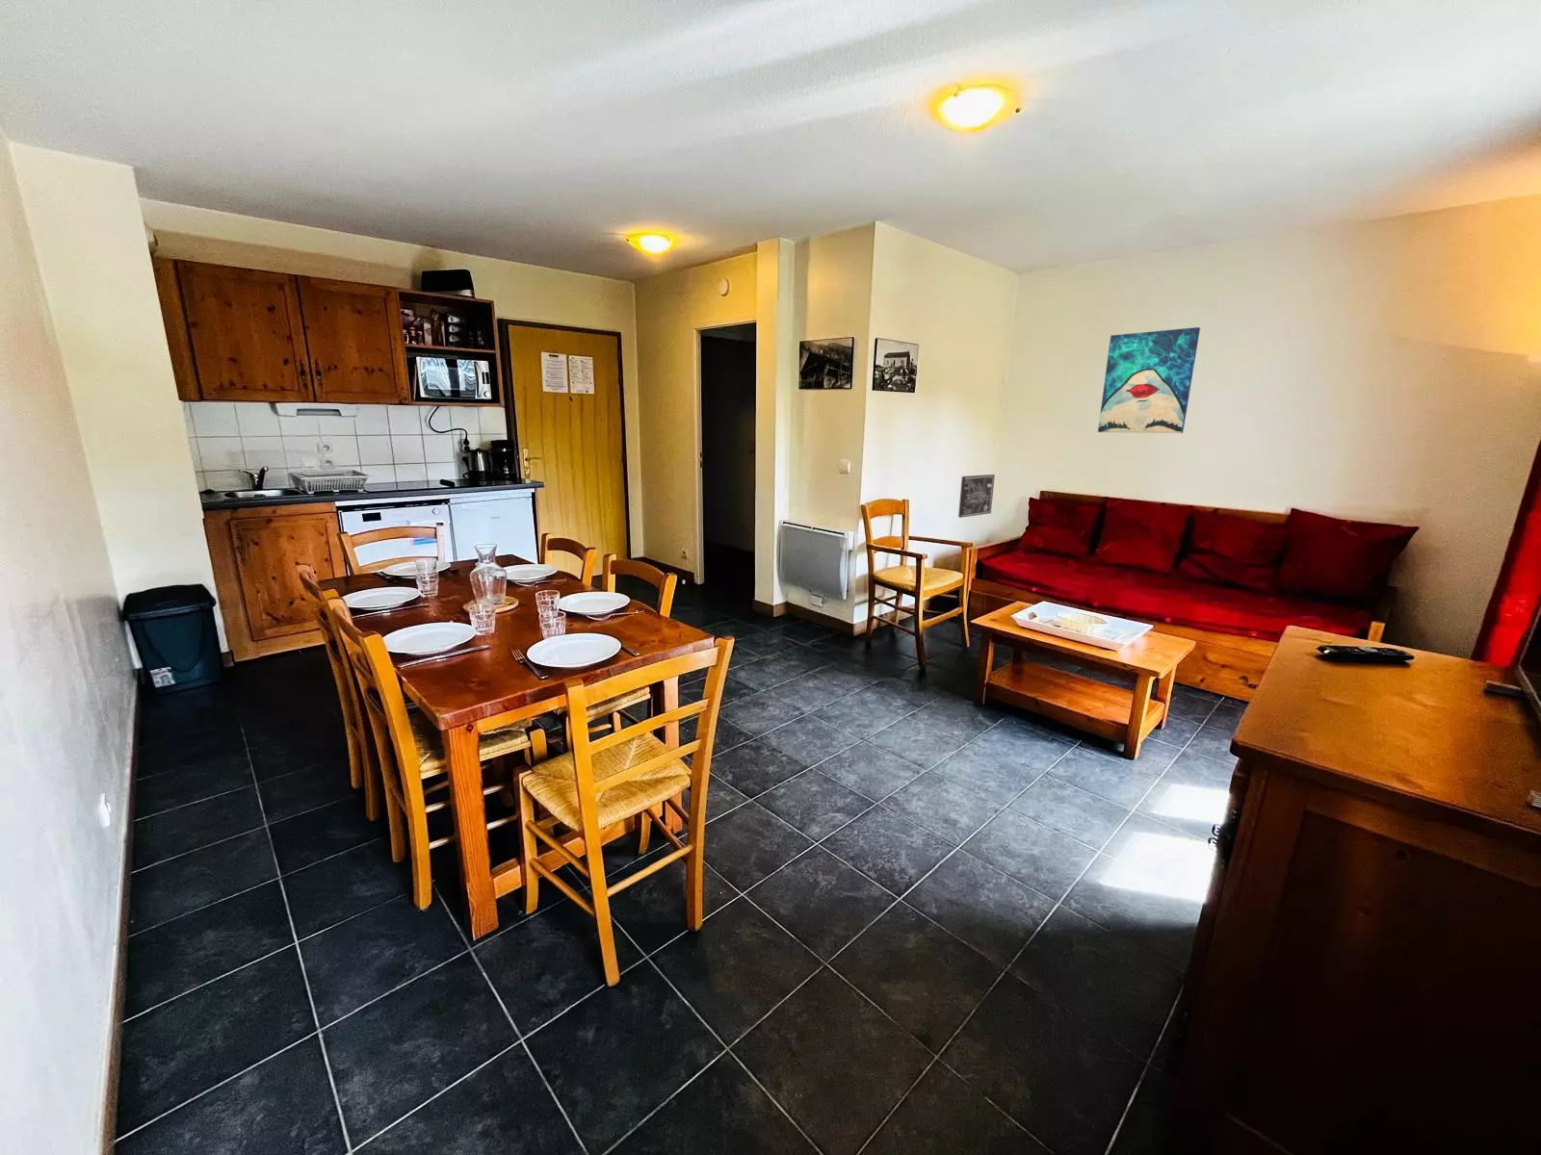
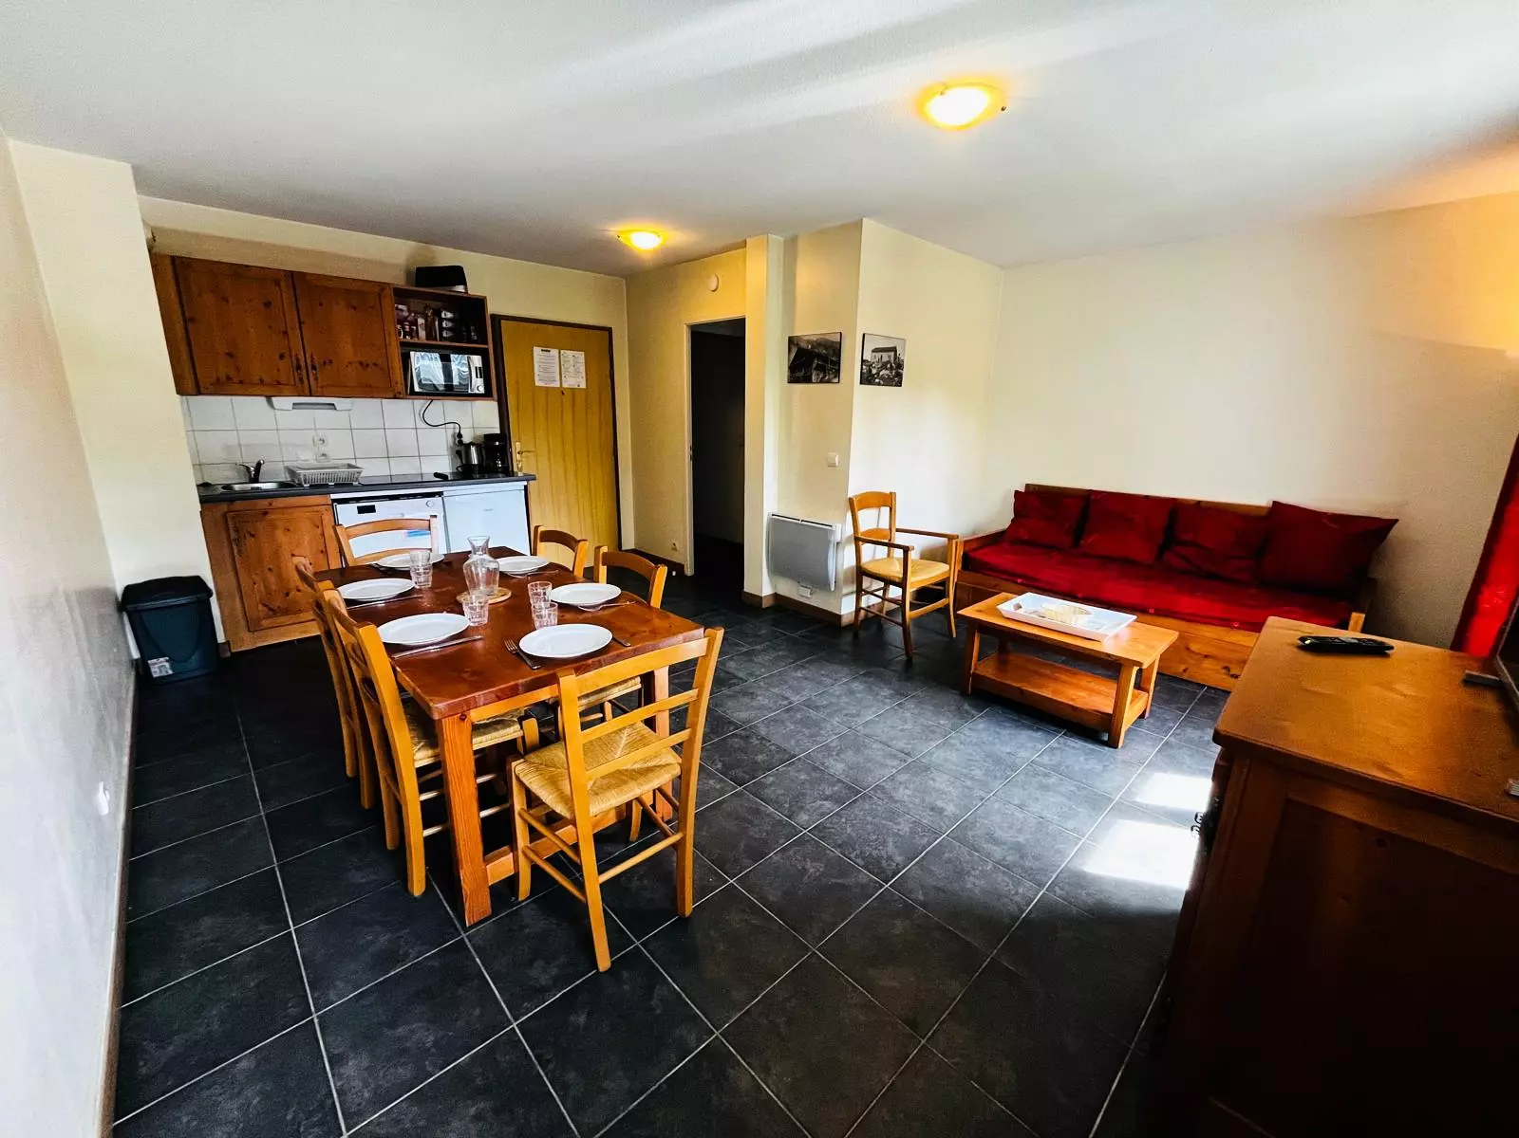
- wall art [957,473,996,519]
- wall art [1097,326,1201,434]
